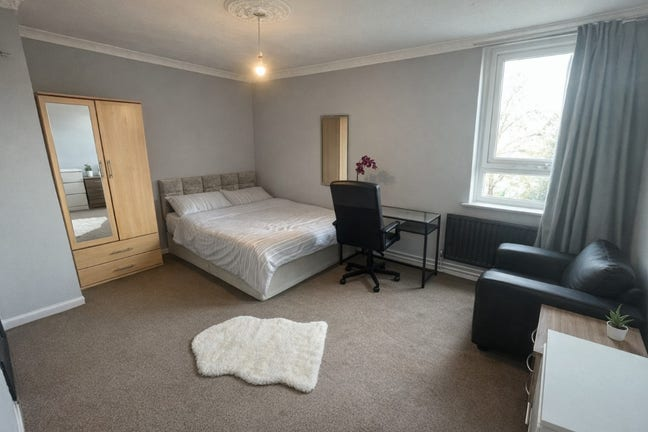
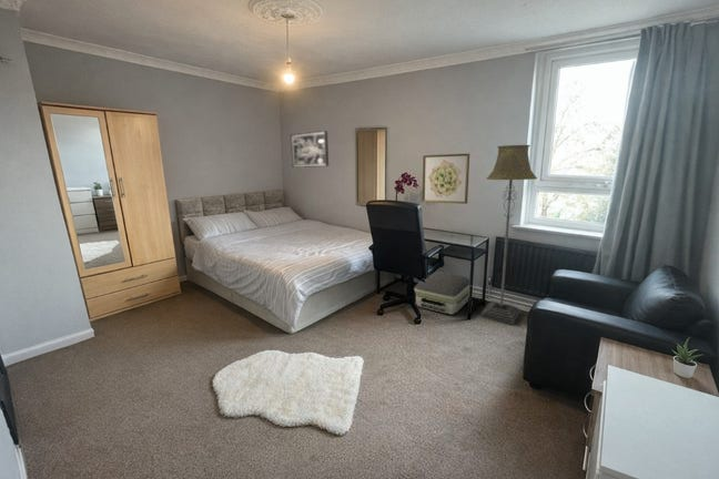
+ floor lamp [480,144,538,326]
+ wall art [290,130,330,169]
+ air purifier [413,271,470,316]
+ wall art [422,152,470,205]
